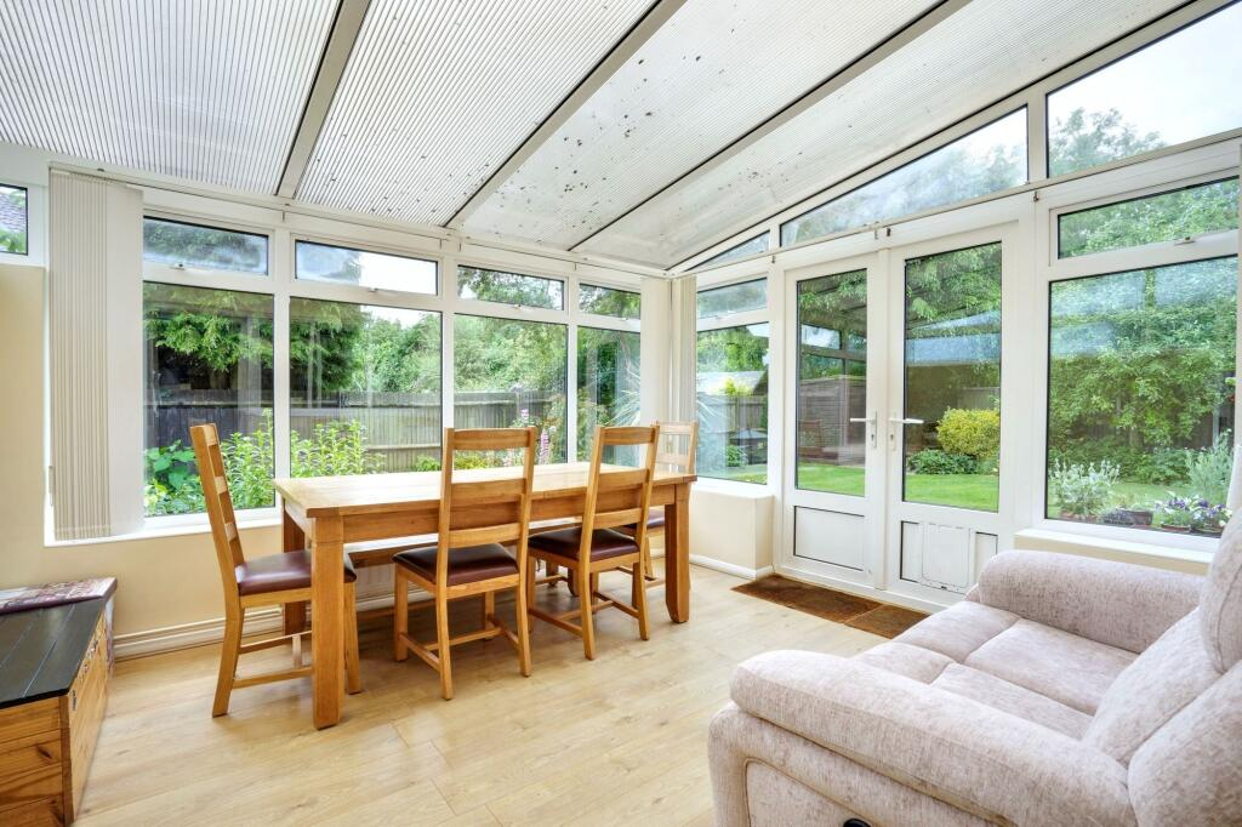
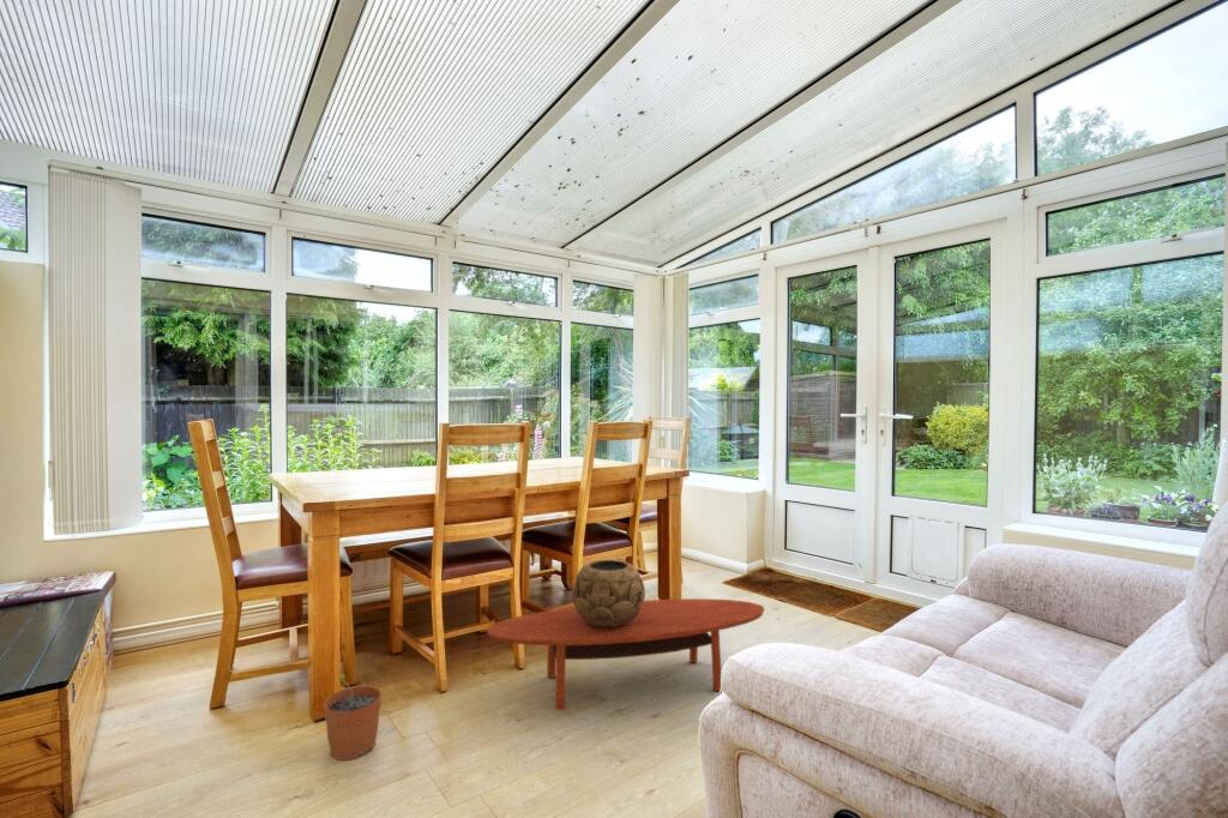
+ coffee table [486,597,765,711]
+ plant pot [323,673,383,762]
+ decorative bowl [571,559,646,628]
